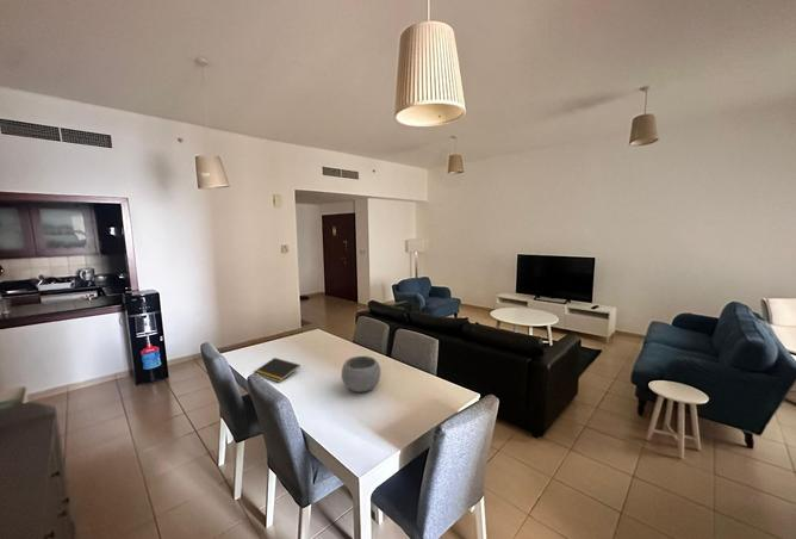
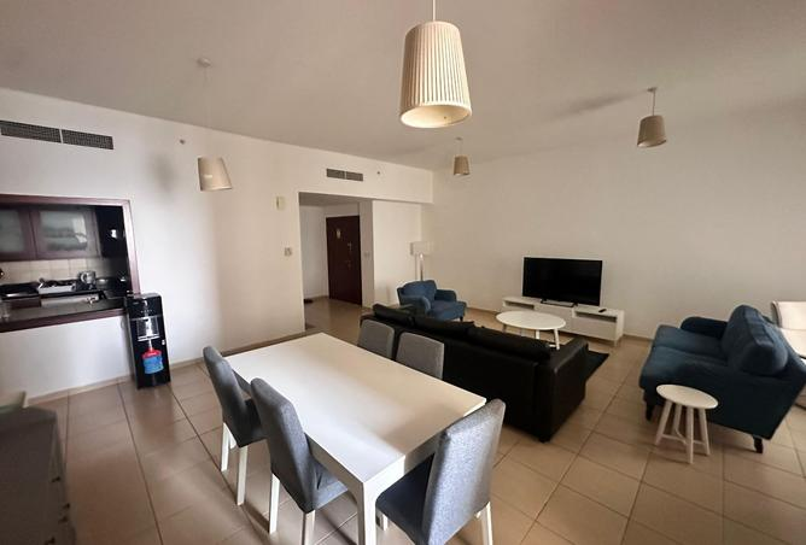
- notepad [253,357,301,384]
- bowl [341,355,383,394]
